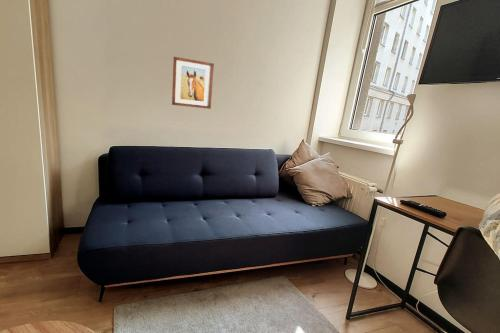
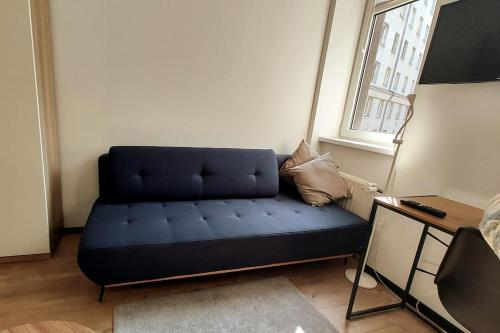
- wall art [171,56,215,110]
